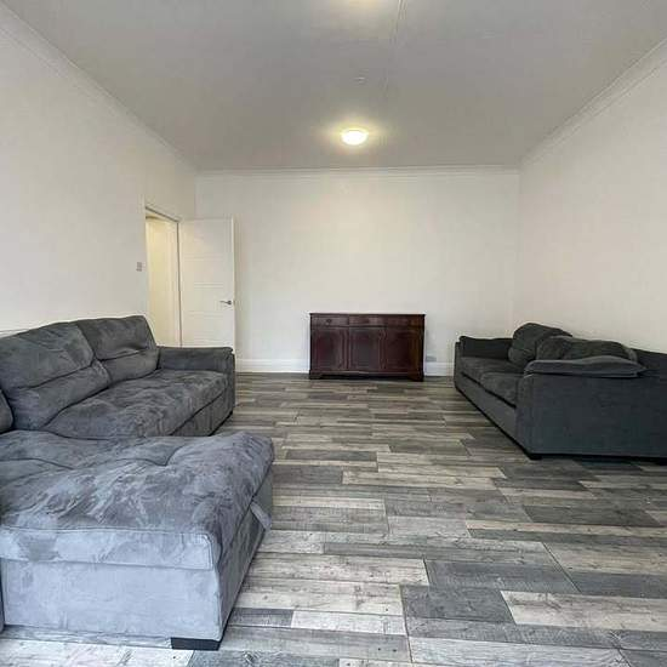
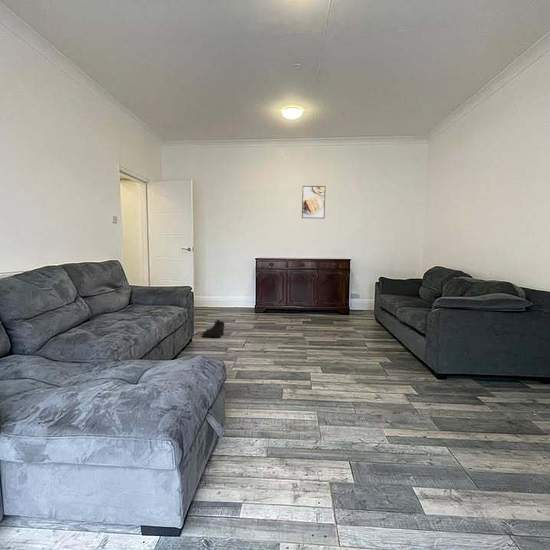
+ boots [201,319,226,339]
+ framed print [301,185,327,220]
